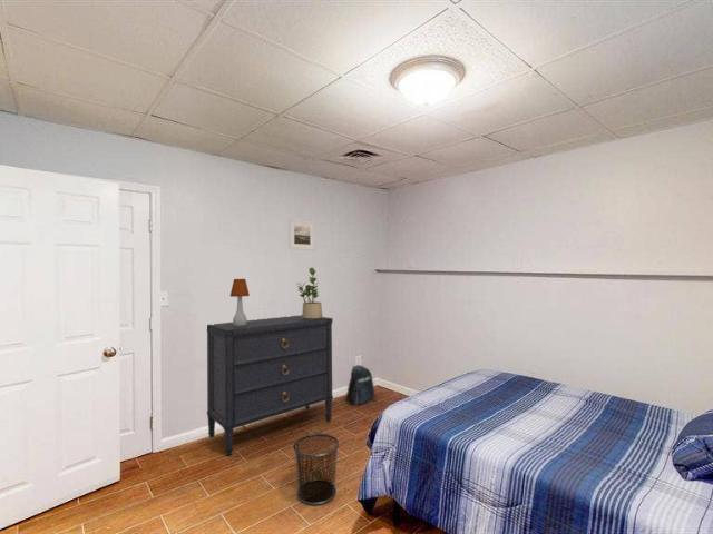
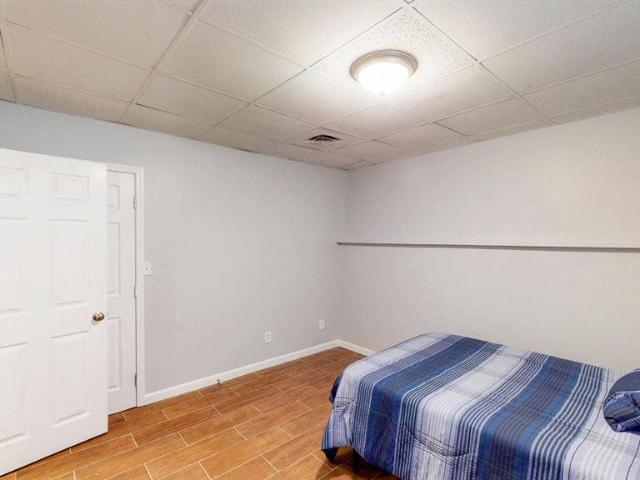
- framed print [287,218,316,251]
- backpack [345,364,375,406]
- potted plant [295,267,323,319]
- dresser [206,314,334,457]
- table lamp [229,278,251,326]
- waste bin [292,433,340,506]
